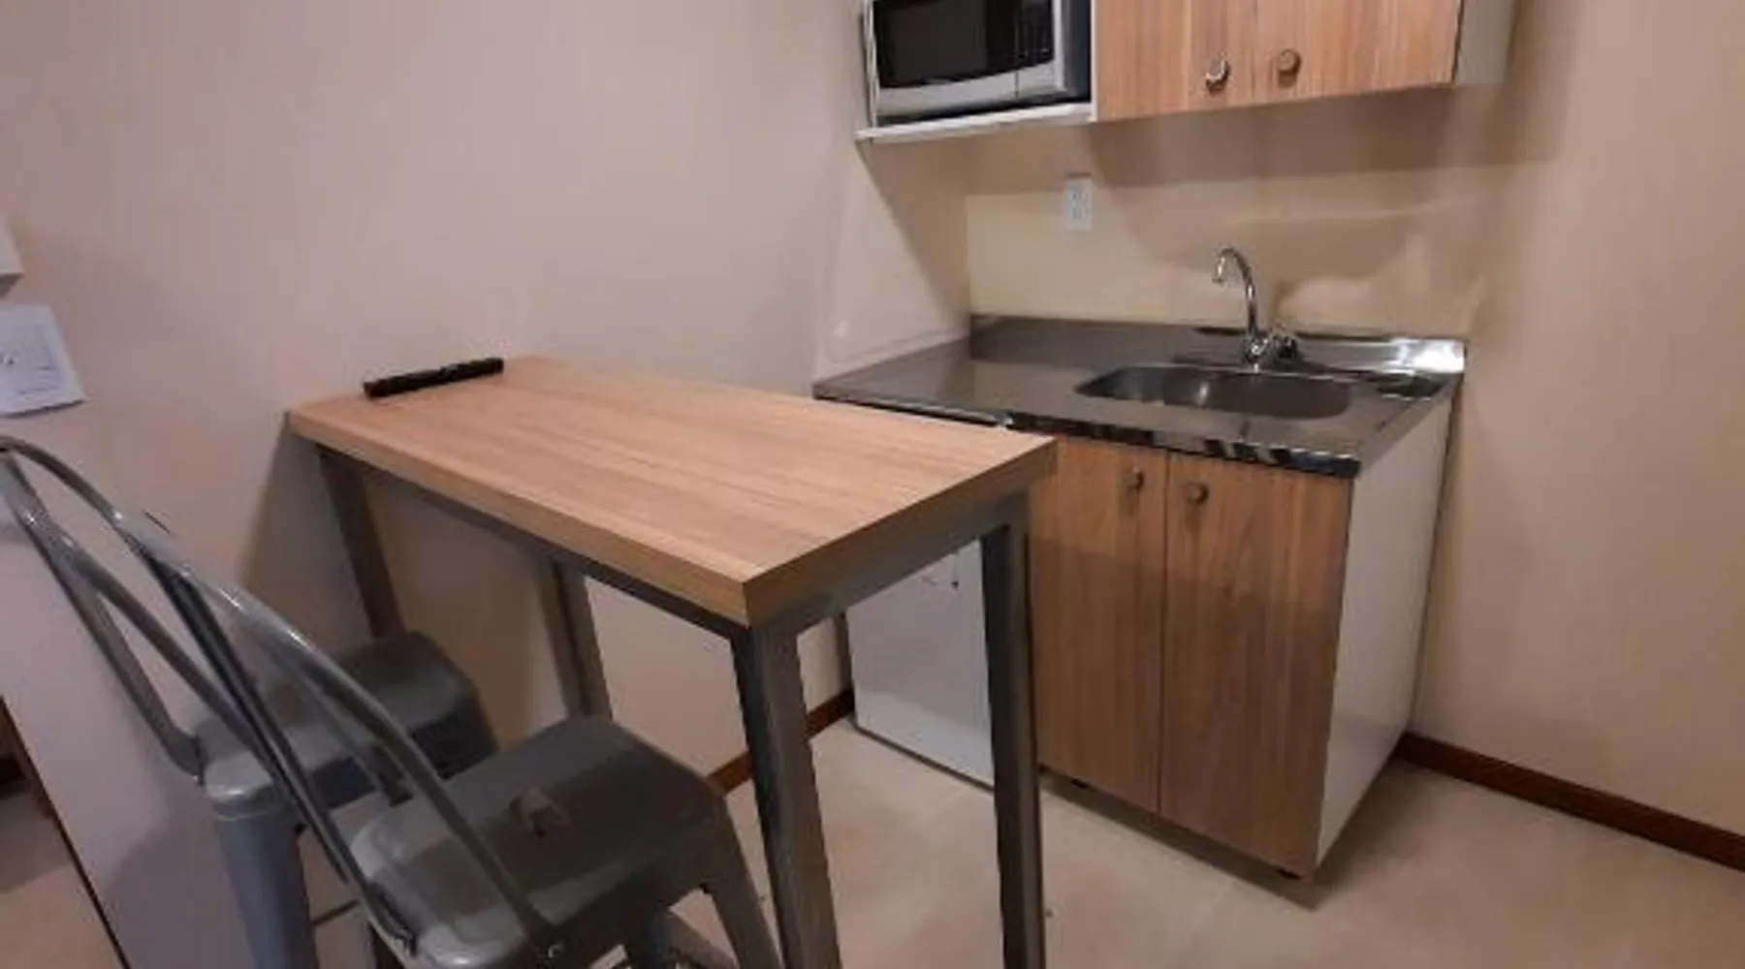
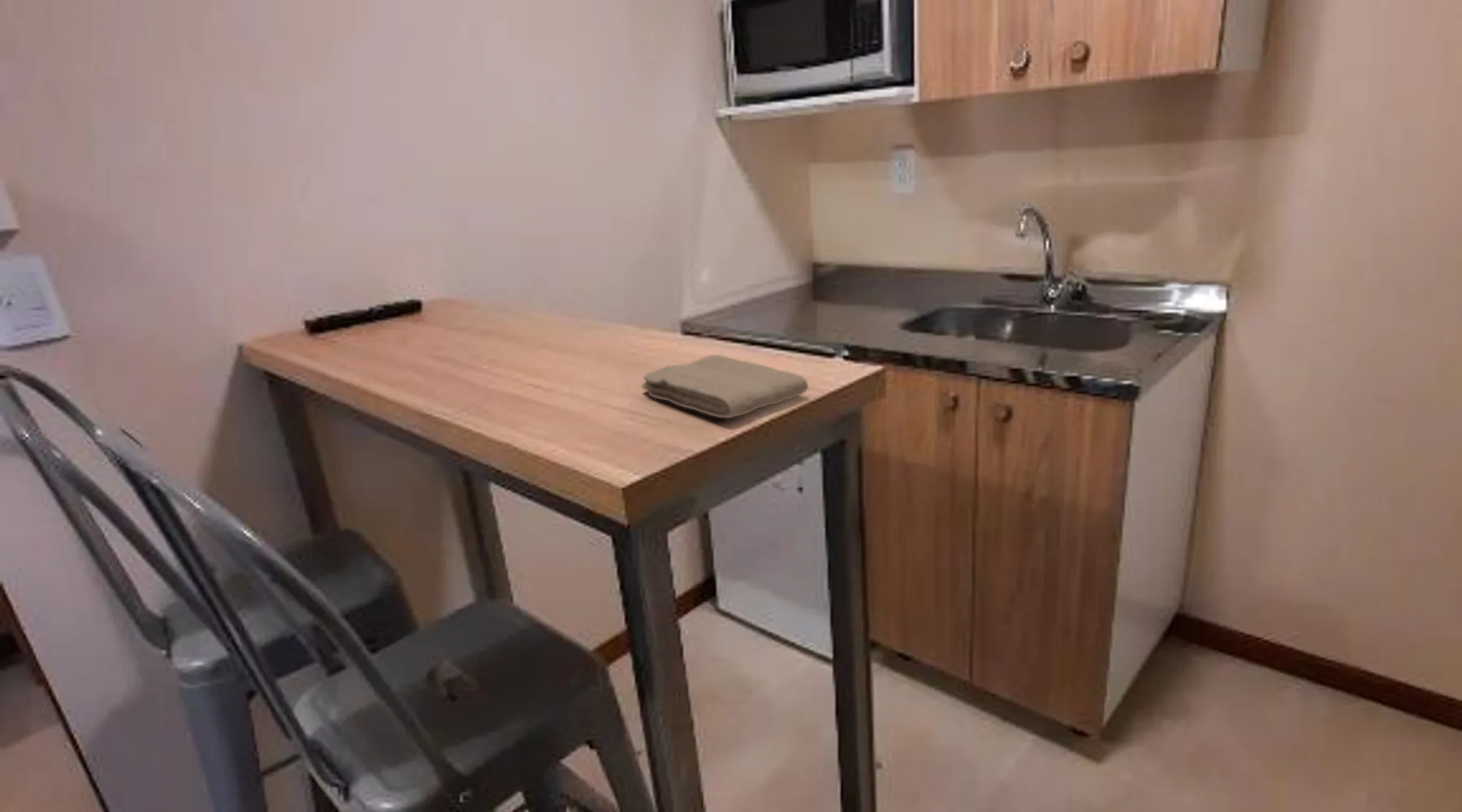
+ washcloth [641,354,810,419]
